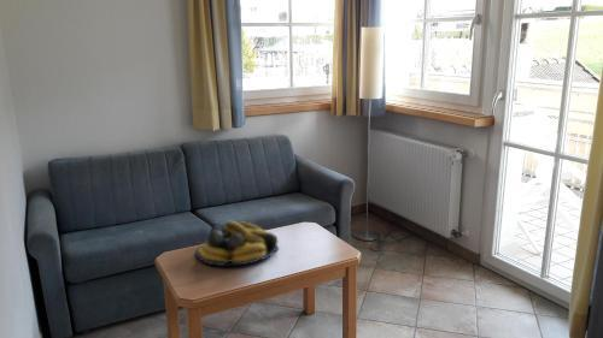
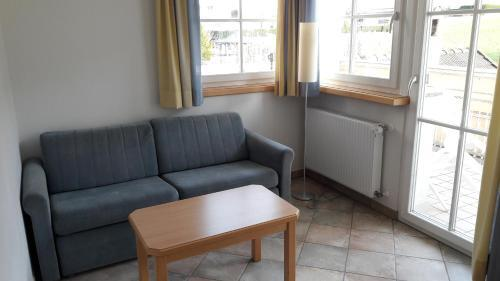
- fruit bowl [195,220,280,267]
